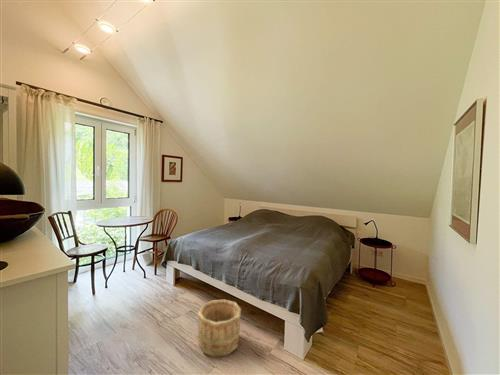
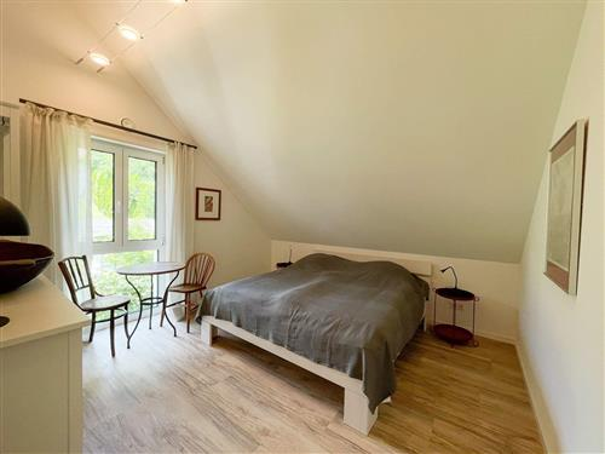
- wooden bucket [196,298,242,358]
